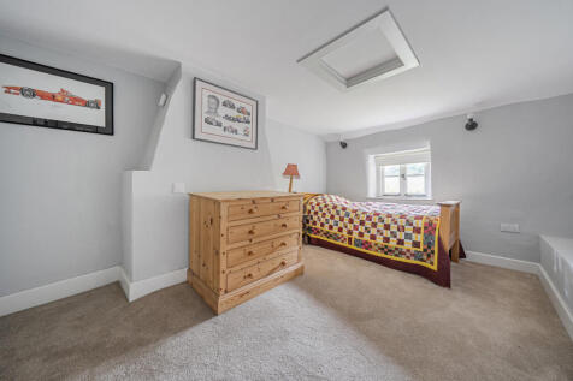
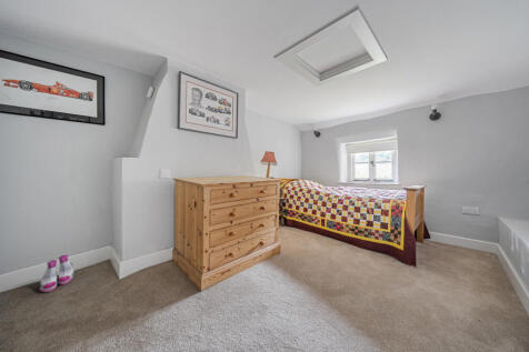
+ boots [38,254,76,293]
